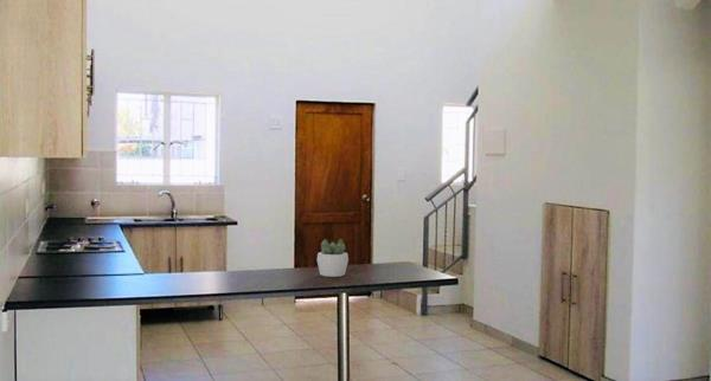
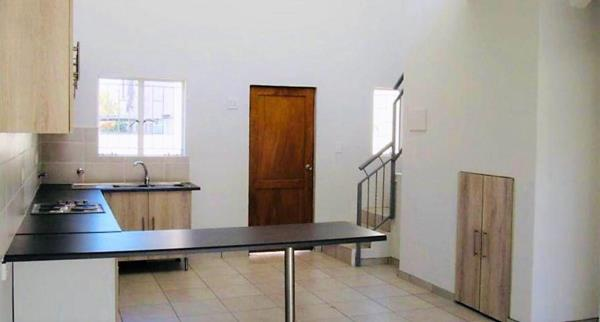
- succulent plant [316,238,350,278]
